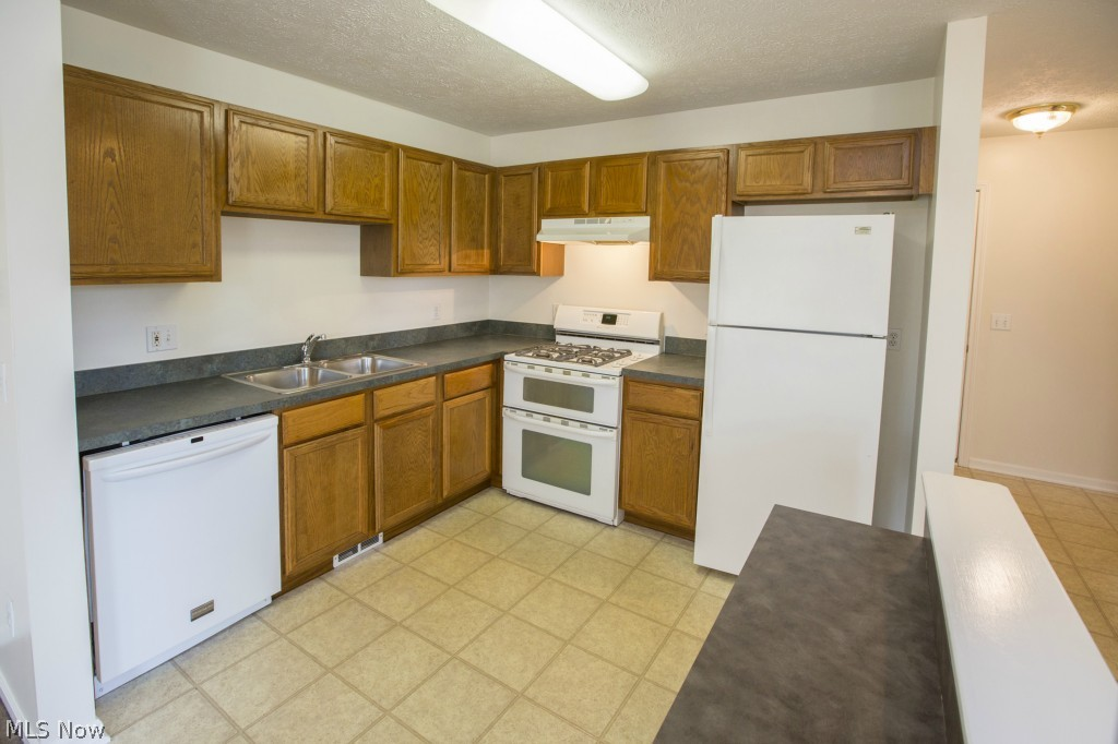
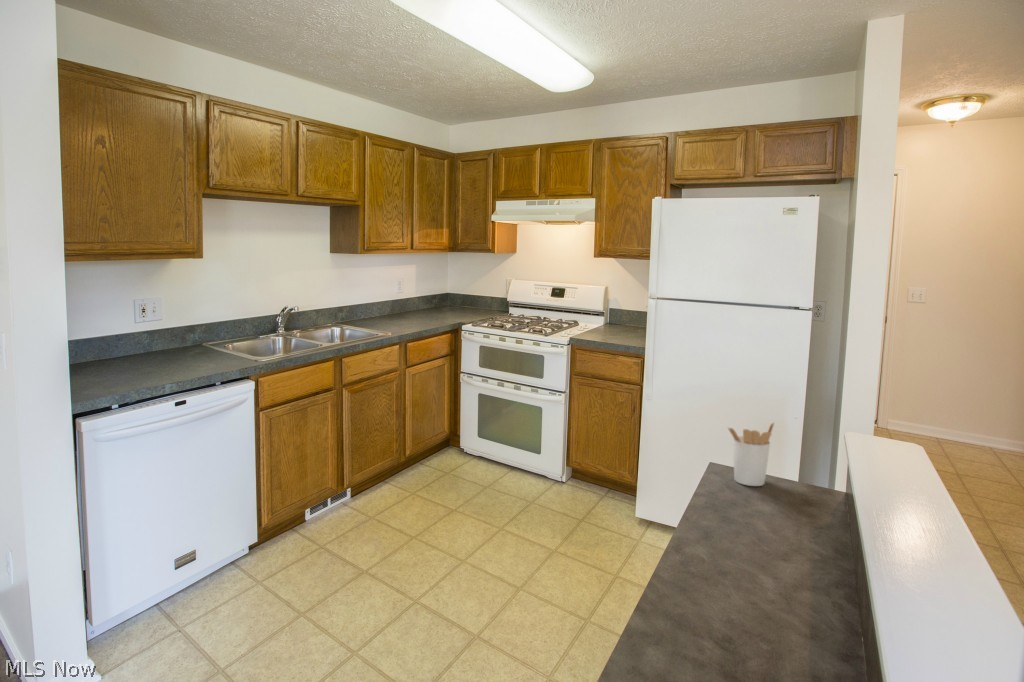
+ utensil holder [727,421,775,487]
